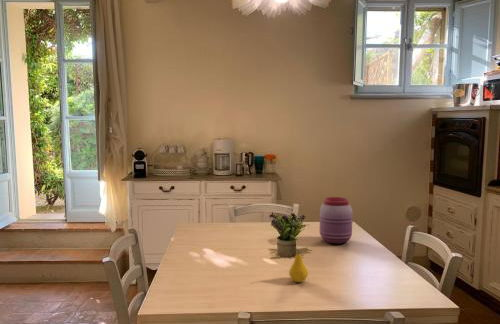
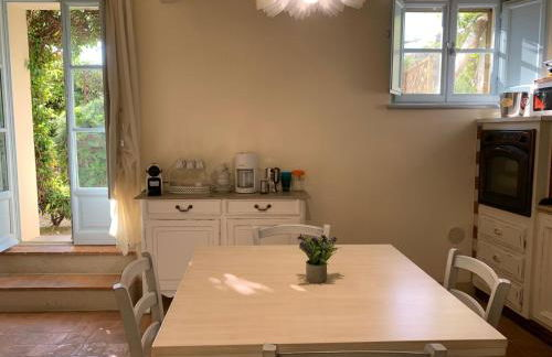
- jar [319,196,353,245]
- fruit [288,248,309,283]
